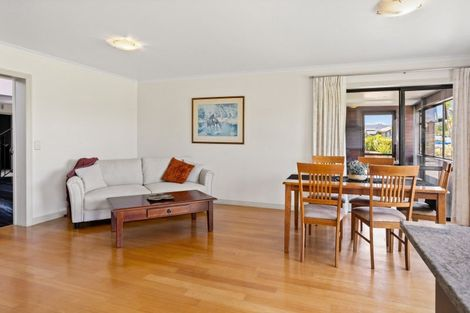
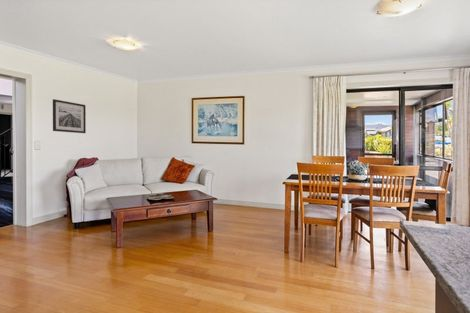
+ wall art [52,98,87,134]
